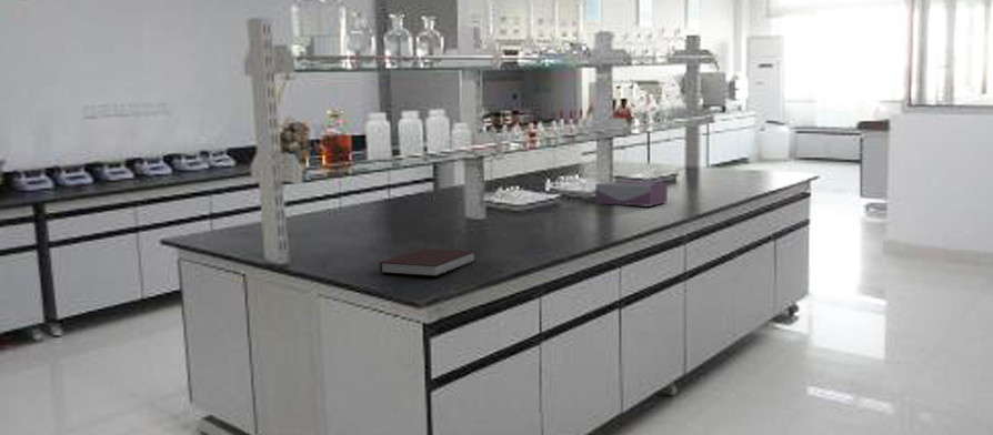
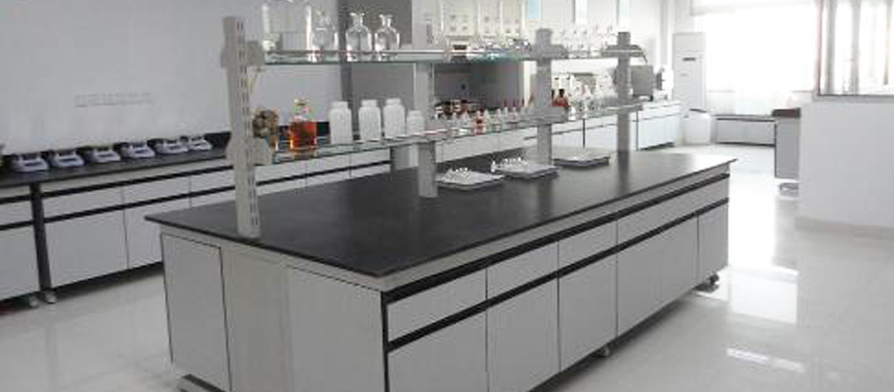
- tissue box [594,181,669,208]
- notebook [379,247,477,277]
